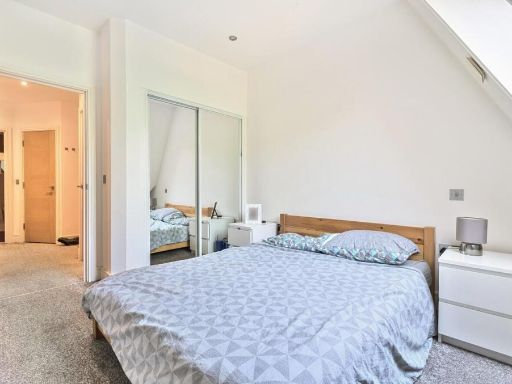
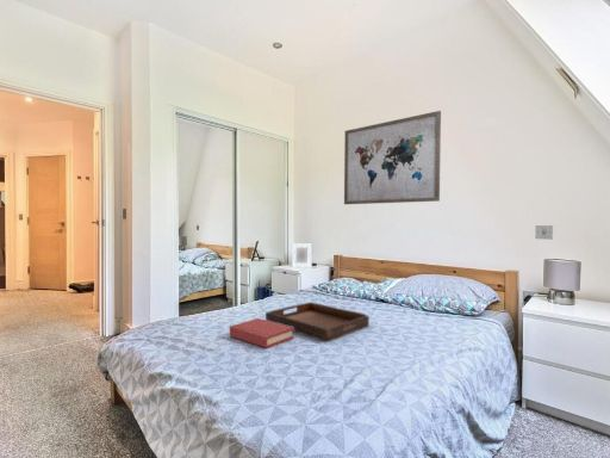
+ hardback book [229,317,294,349]
+ serving tray [264,301,371,344]
+ wall art [343,110,442,205]
